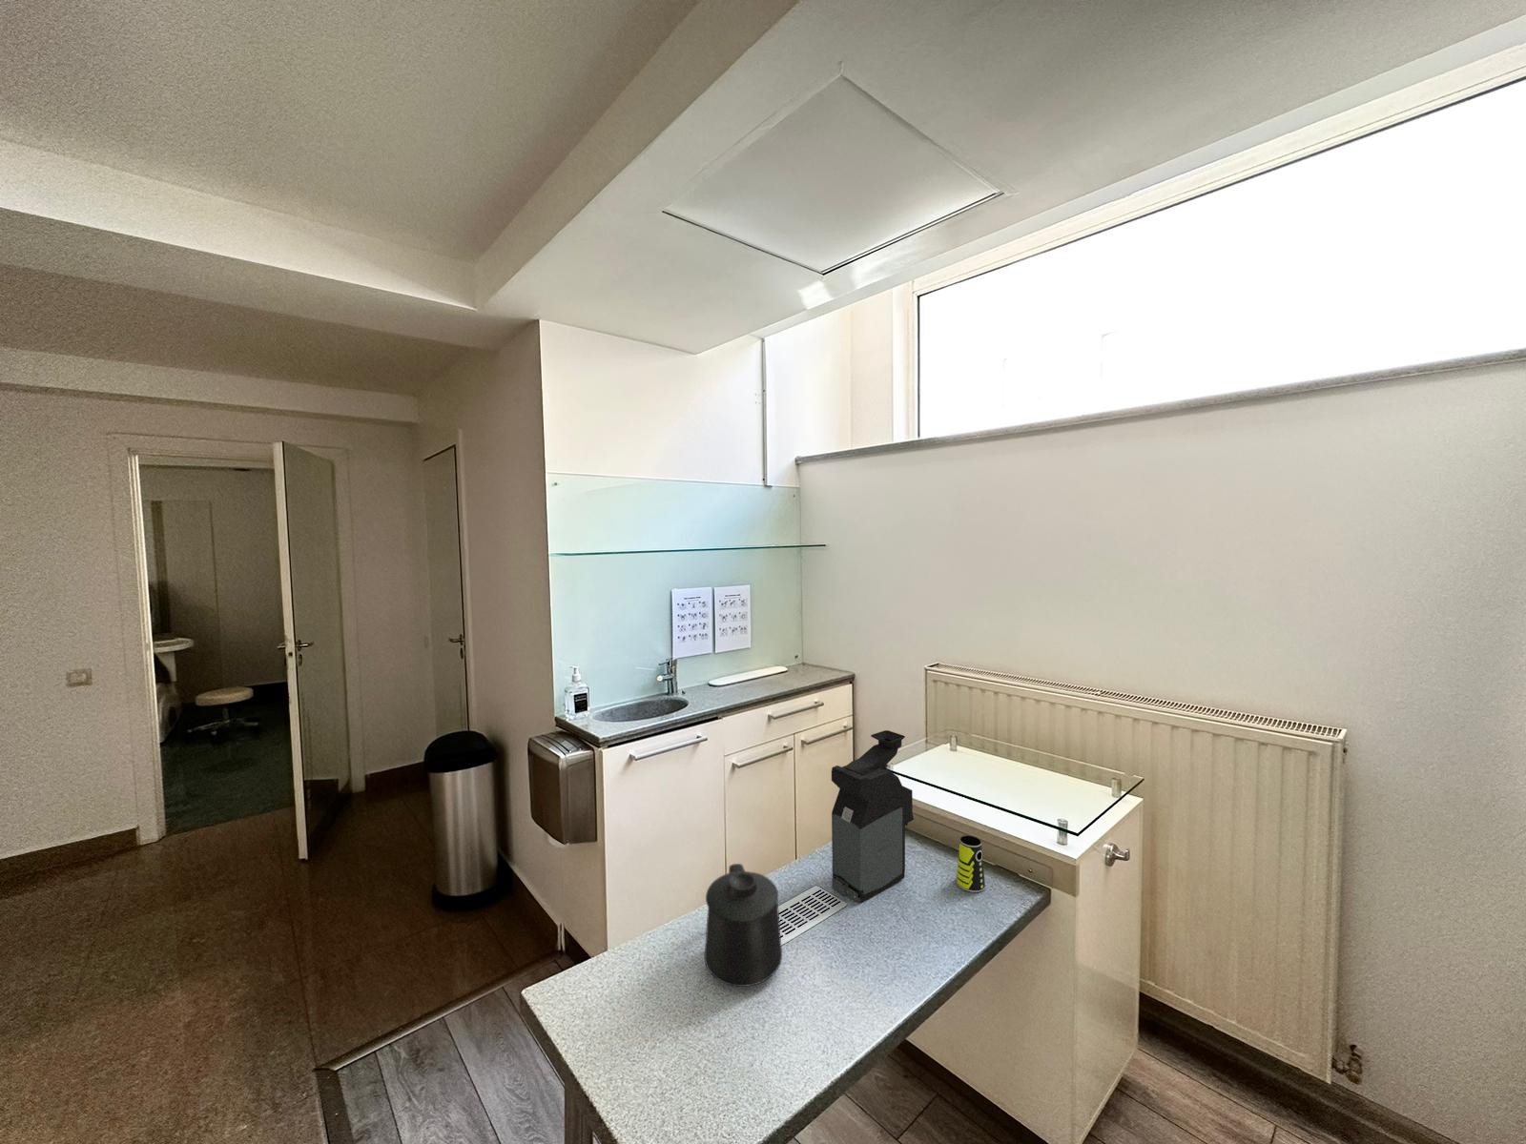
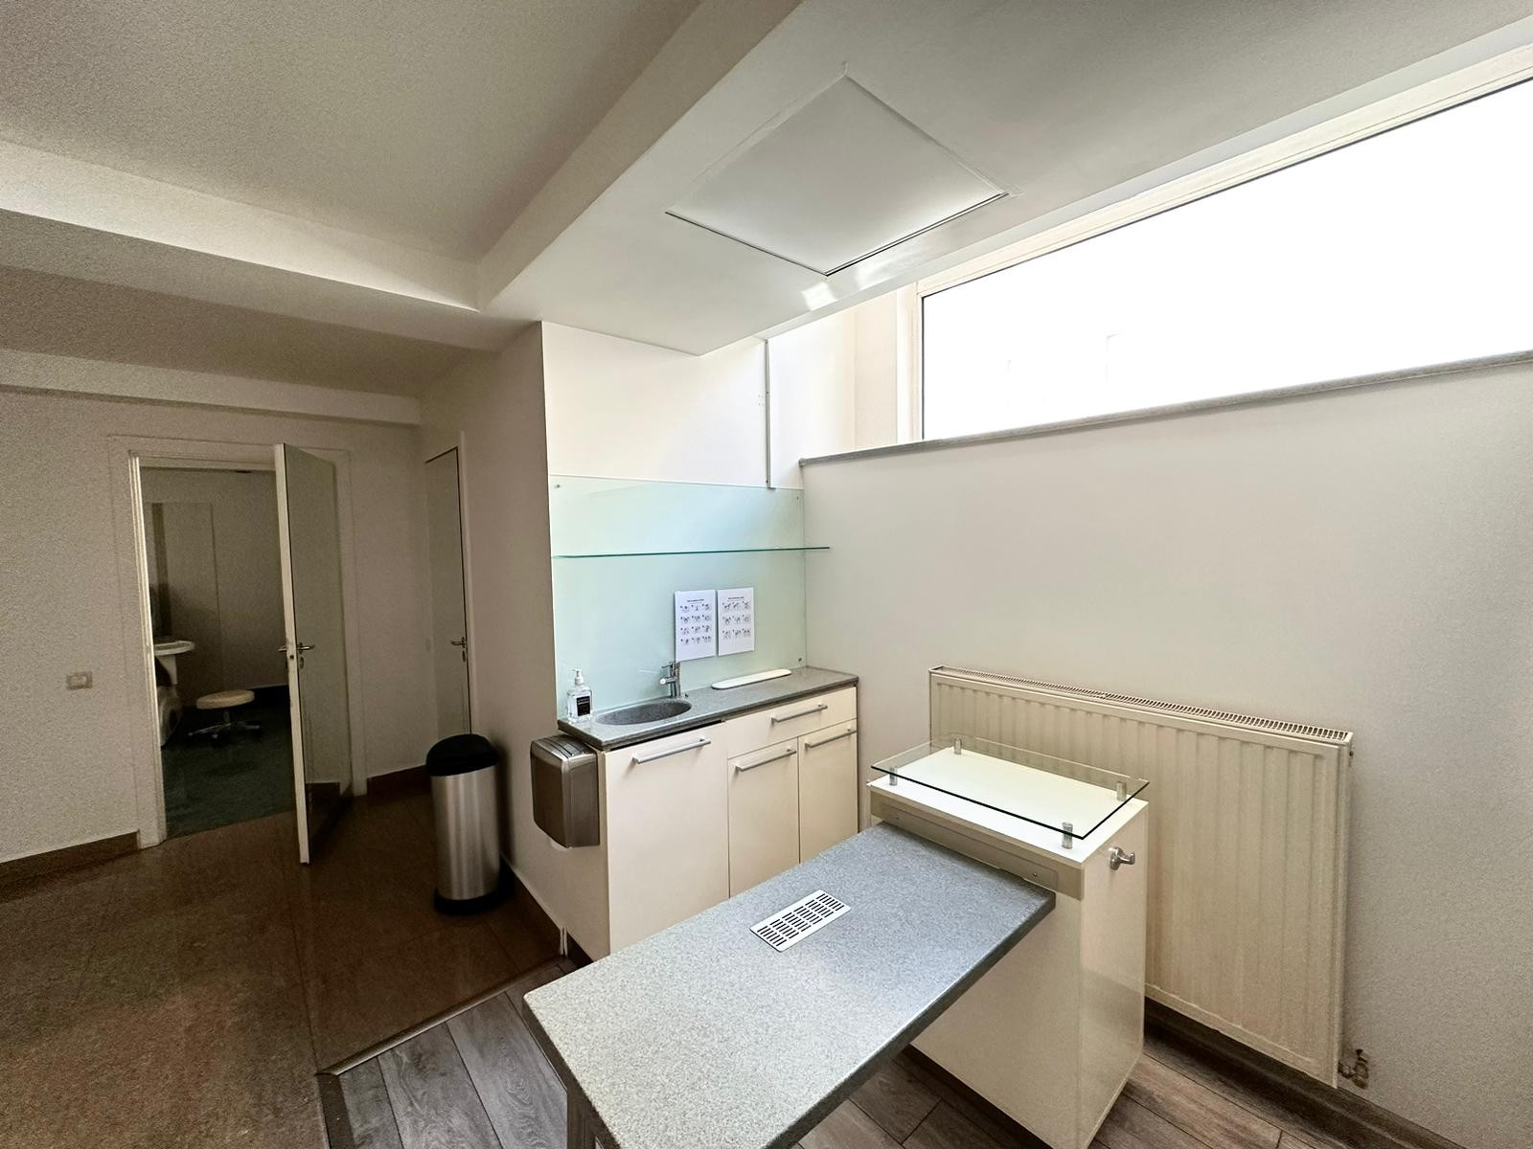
- mug [704,863,783,988]
- cup [955,834,986,893]
- coffee maker [830,729,914,904]
